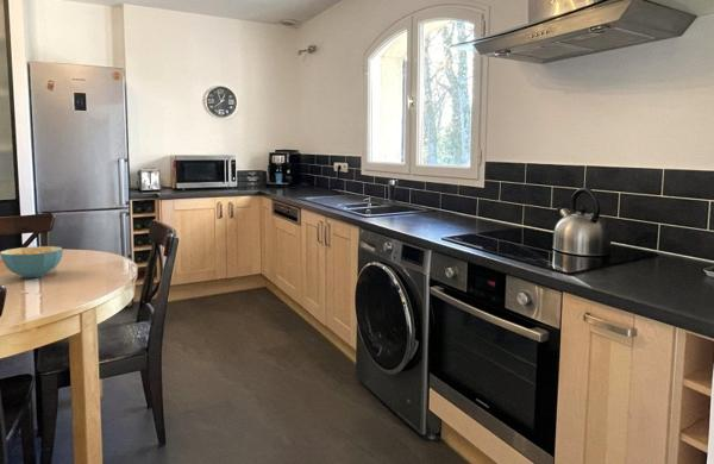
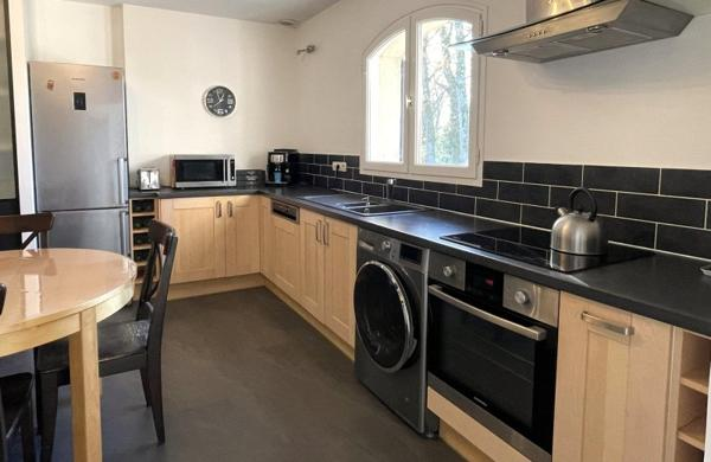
- cereal bowl [0,245,64,278]
